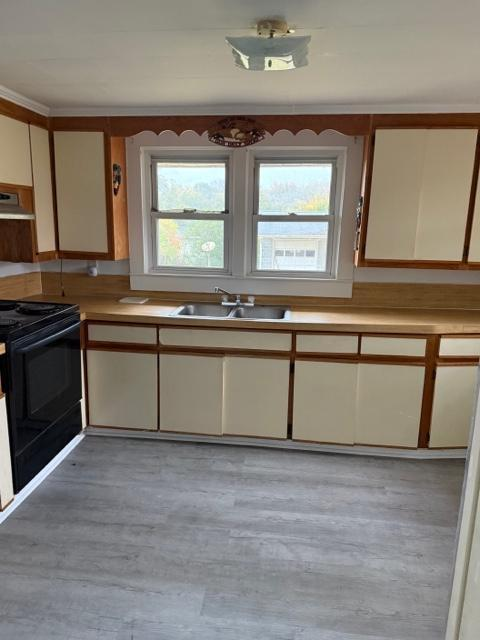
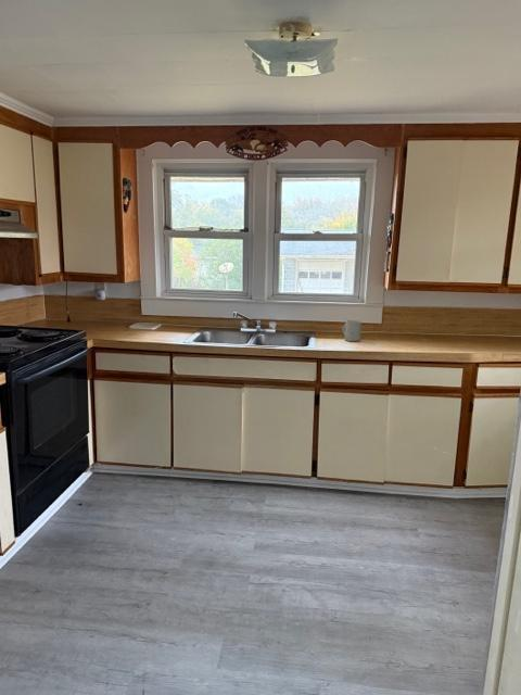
+ mug [342,319,363,342]
